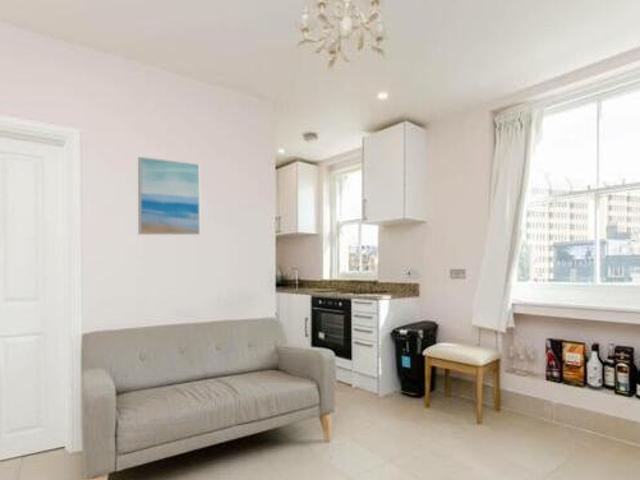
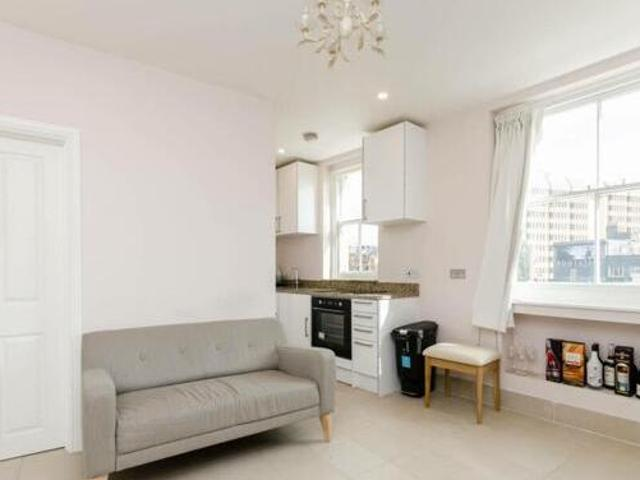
- wall art [137,156,201,236]
